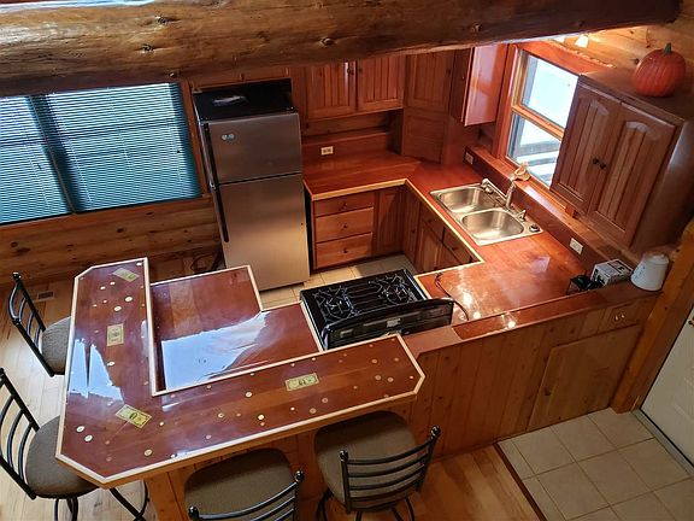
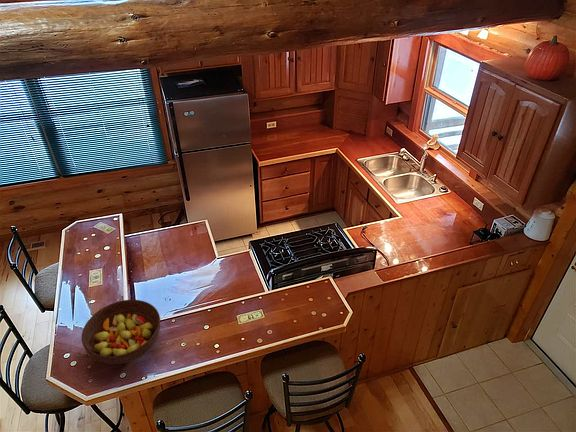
+ fruit bowl [81,299,161,365]
